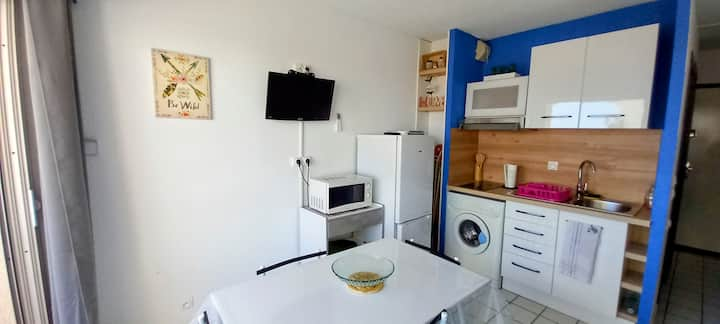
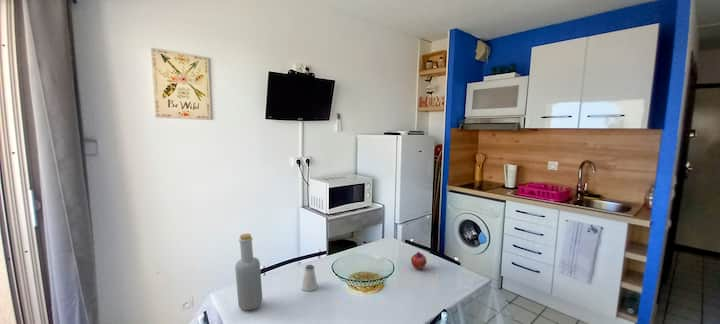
+ fruit [410,251,428,270]
+ bottle [234,233,263,311]
+ saltshaker [300,264,318,292]
